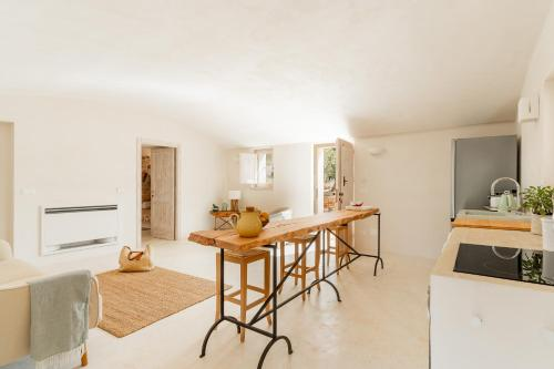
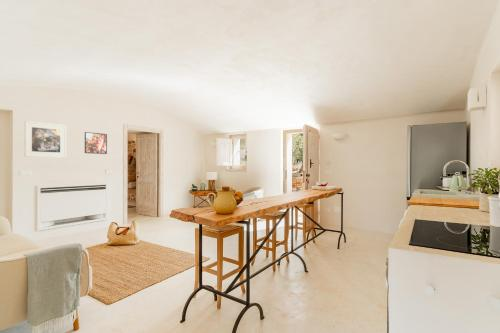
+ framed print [84,131,108,155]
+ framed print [24,120,67,159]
